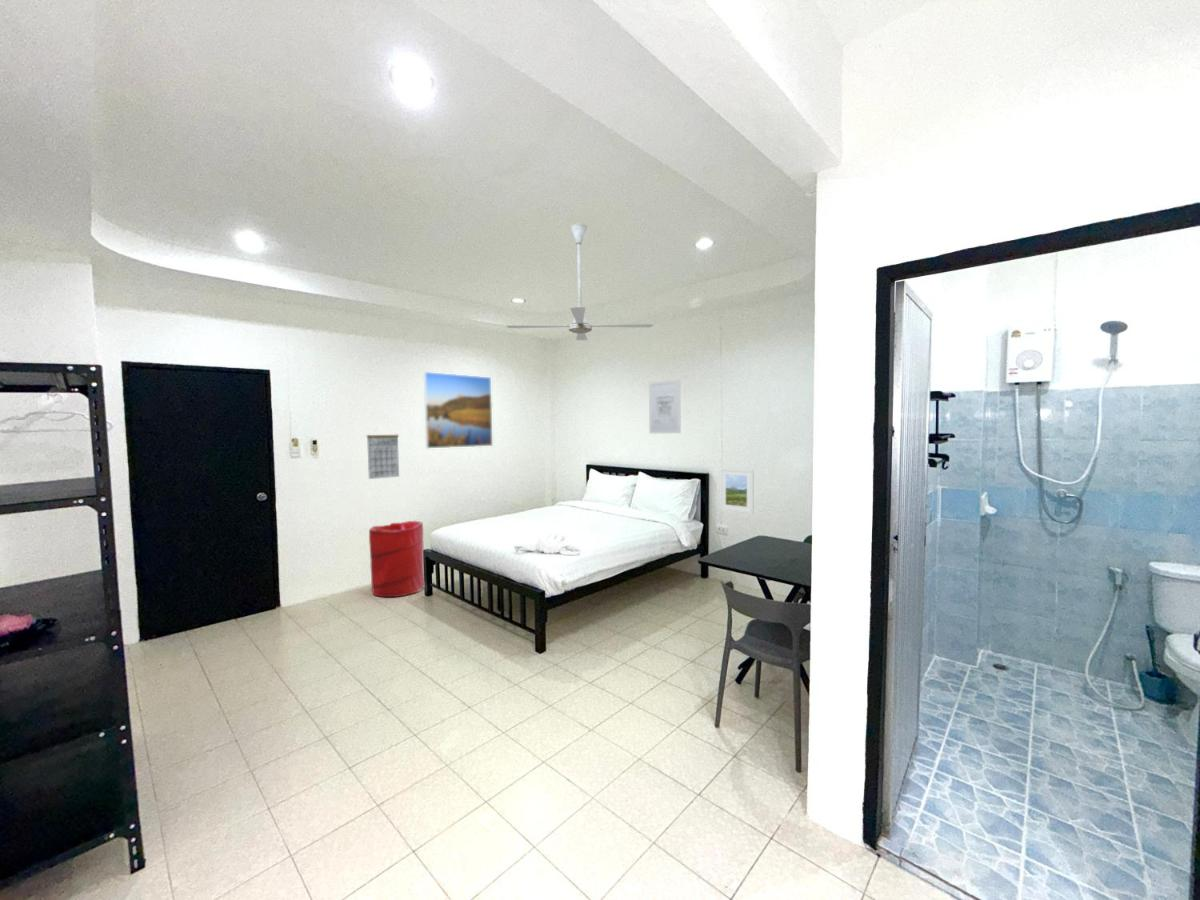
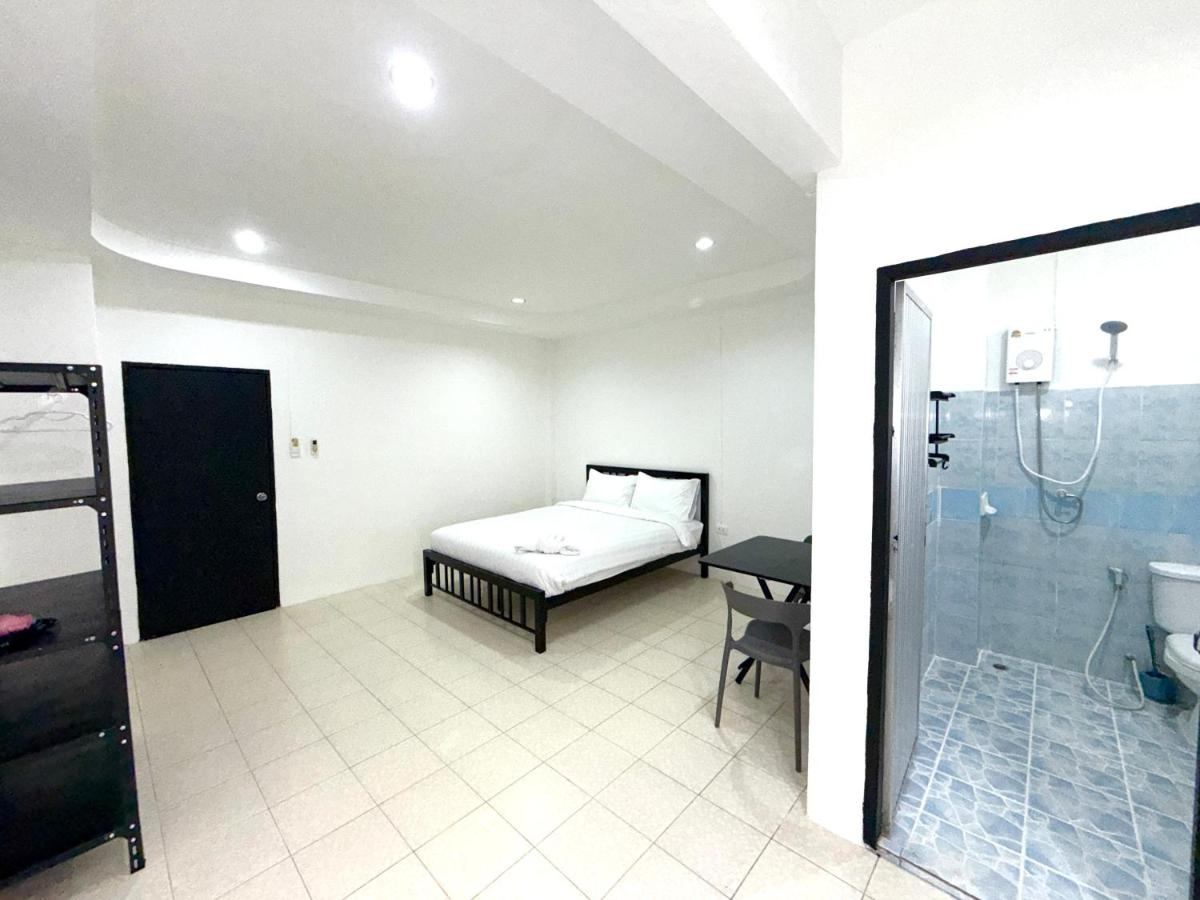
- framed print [719,467,755,515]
- calendar [366,428,400,480]
- ceiling fan [505,223,654,341]
- laundry hamper [368,520,425,598]
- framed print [423,371,494,449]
- wall art [648,379,682,434]
